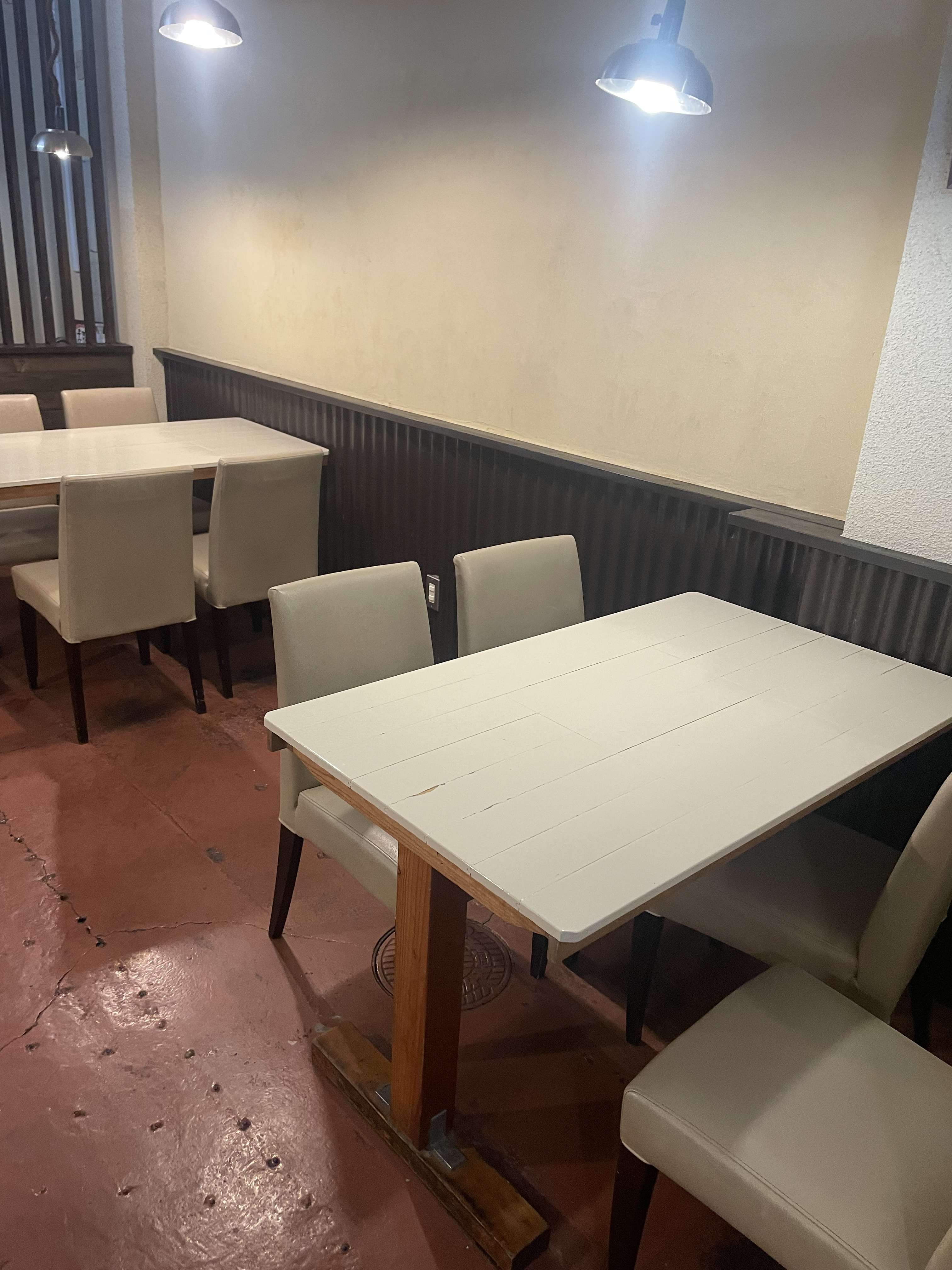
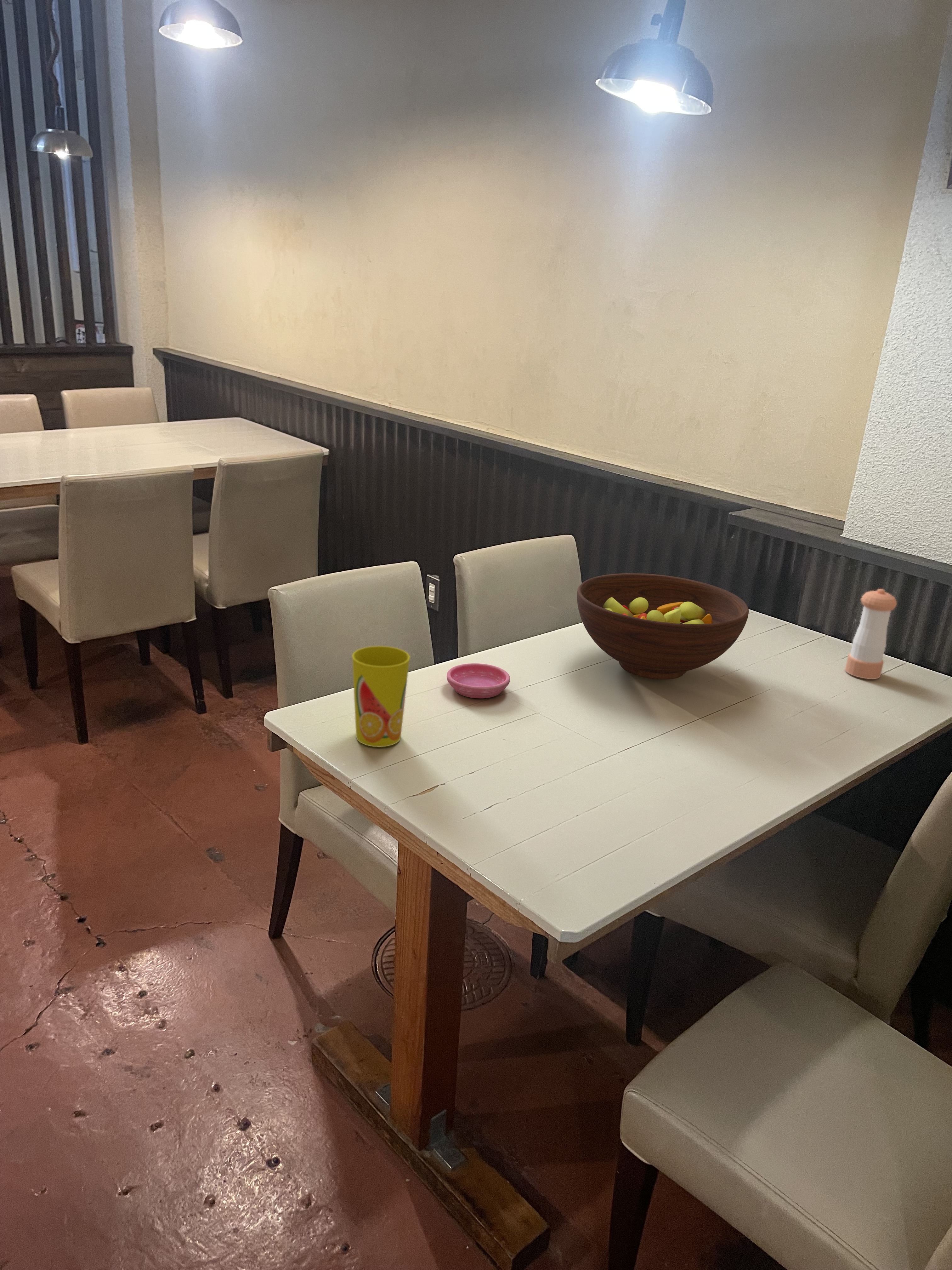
+ pepper shaker [845,588,897,679]
+ cup [352,646,411,747]
+ fruit bowl [576,573,749,680]
+ saucer [446,663,510,699]
